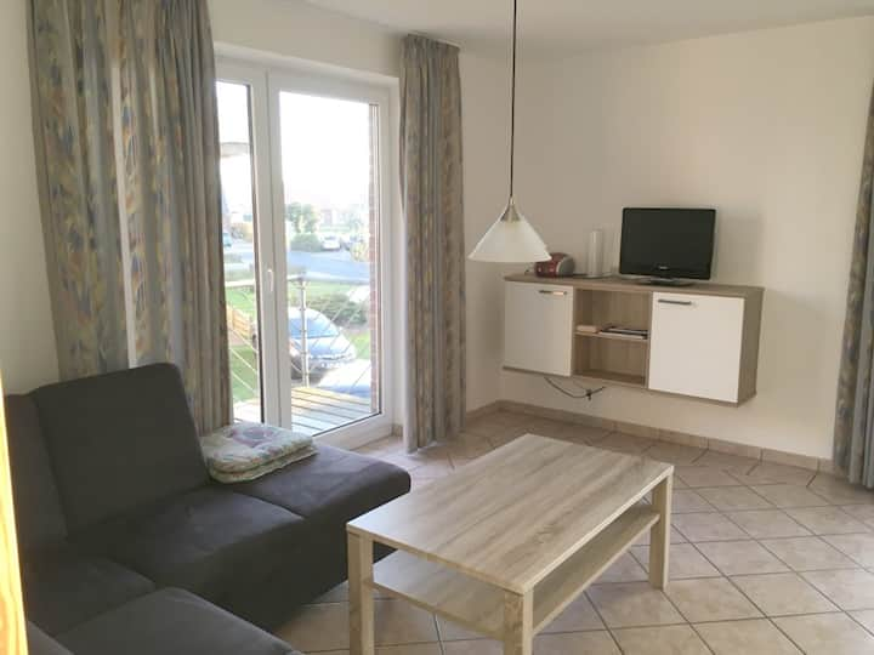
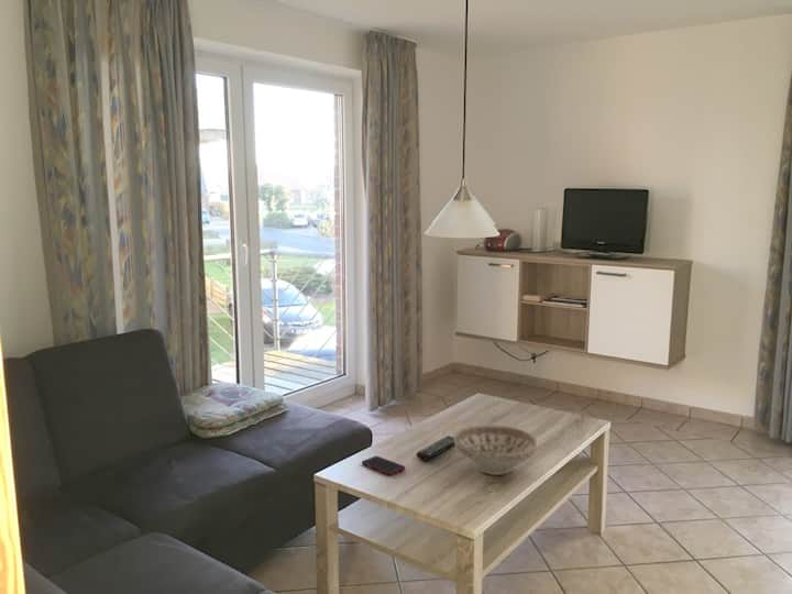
+ remote control [415,435,455,462]
+ decorative bowl [453,425,538,476]
+ cell phone [361,455,406,476]
